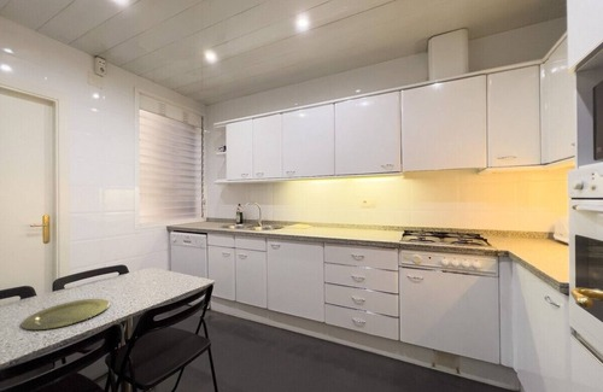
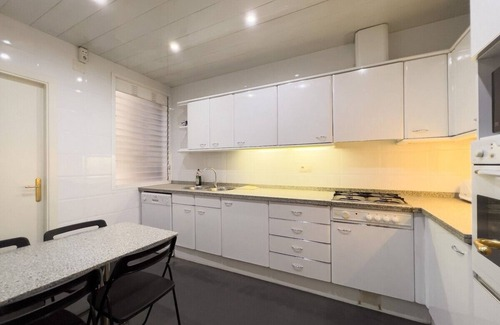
- plate [21,298,111,330]
